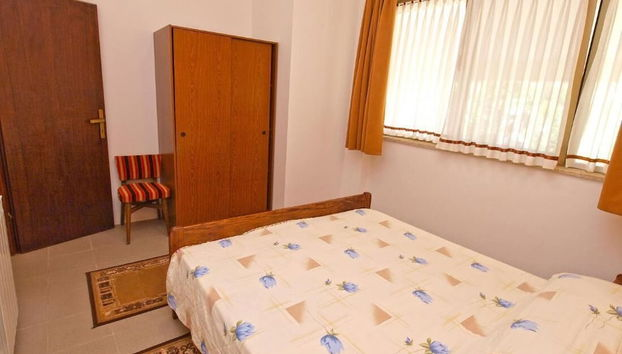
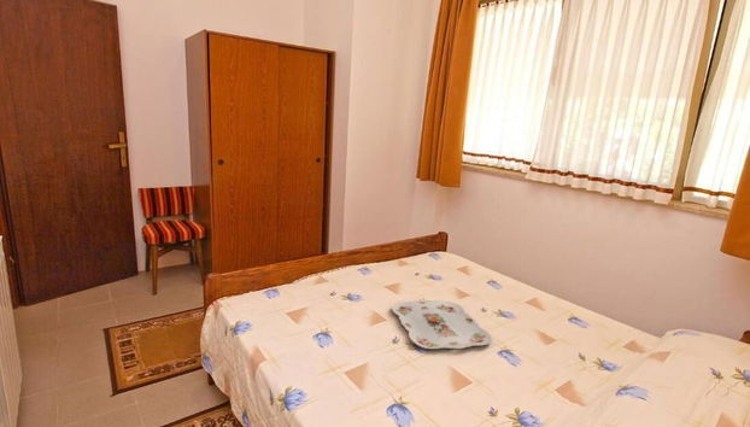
+ serving tray [391,299,492,350]
